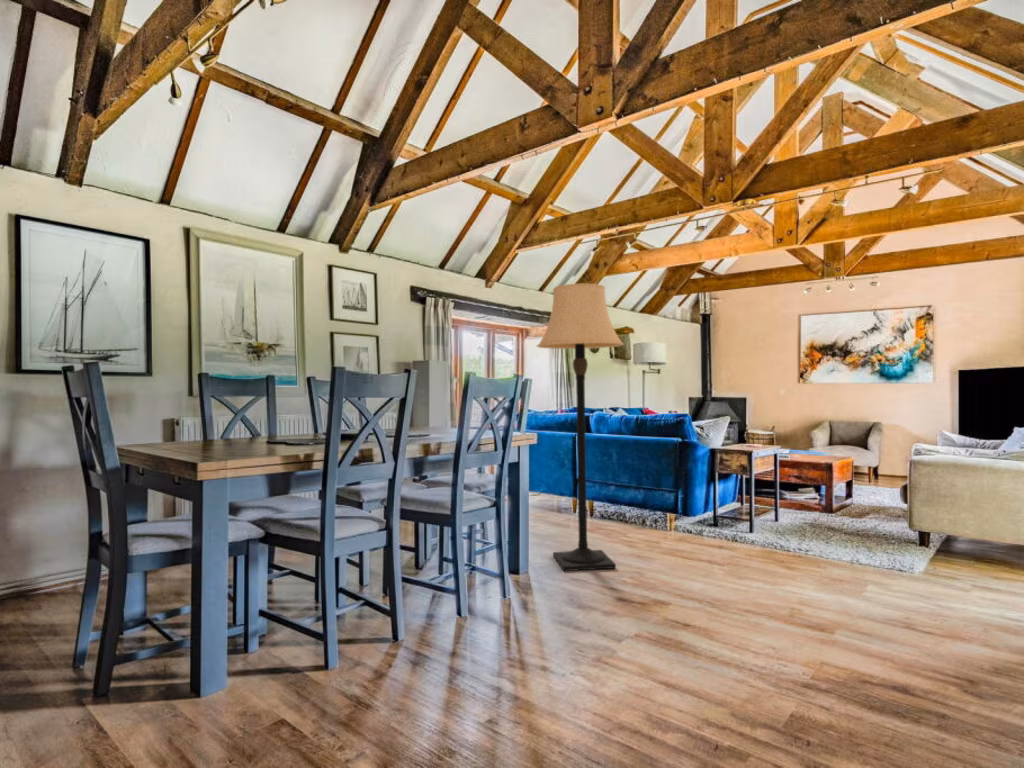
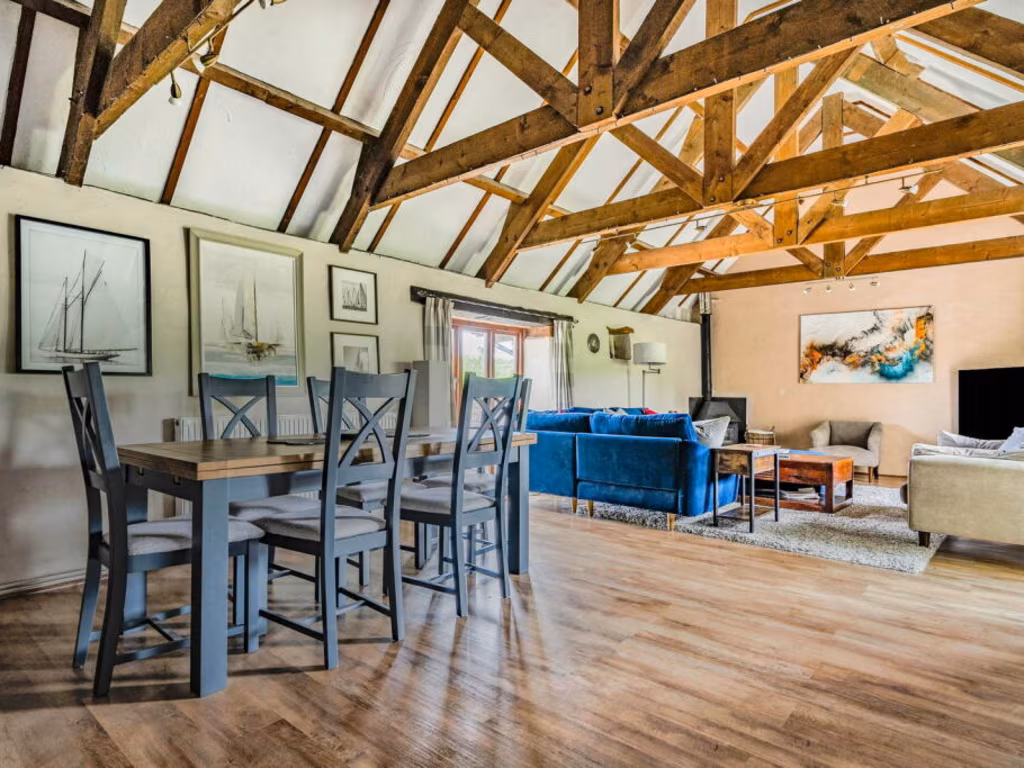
- lamp [536,283,625,572]
